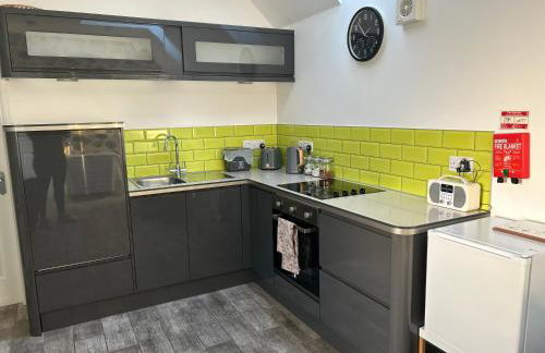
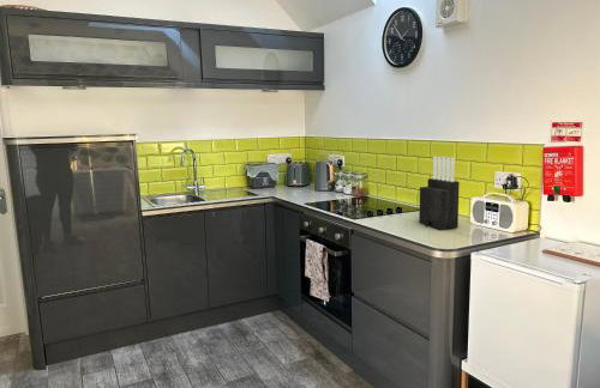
+ knife block [418,156,461,231]
